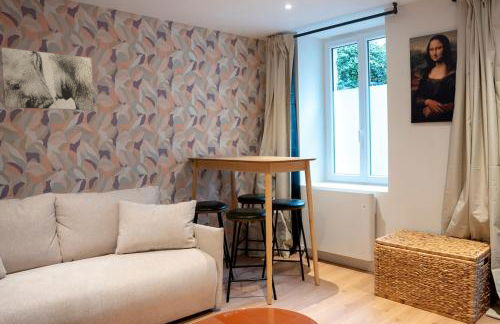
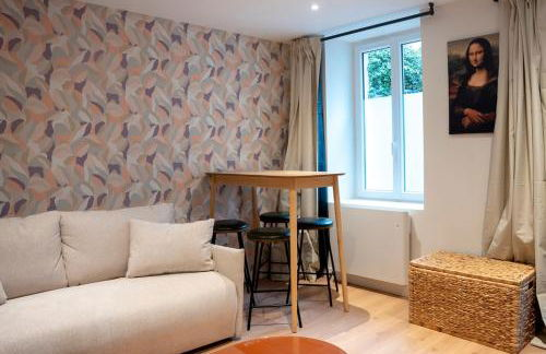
- wall art [0,47,95,111]
